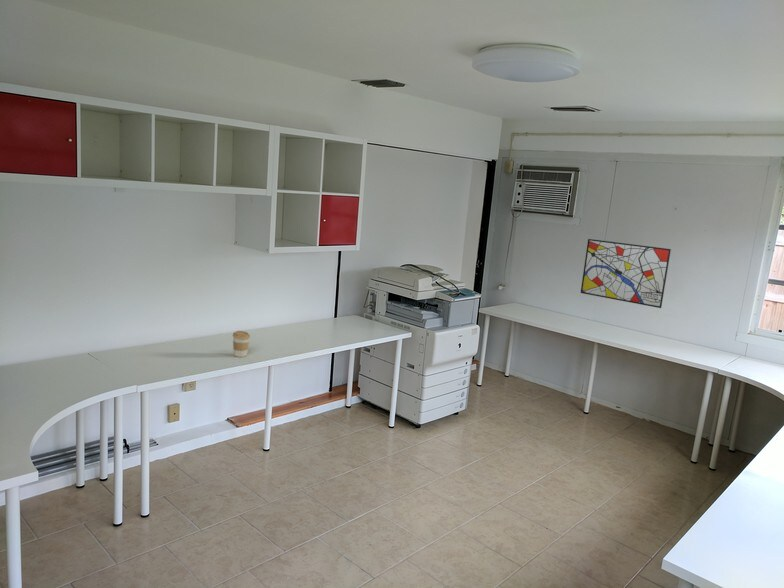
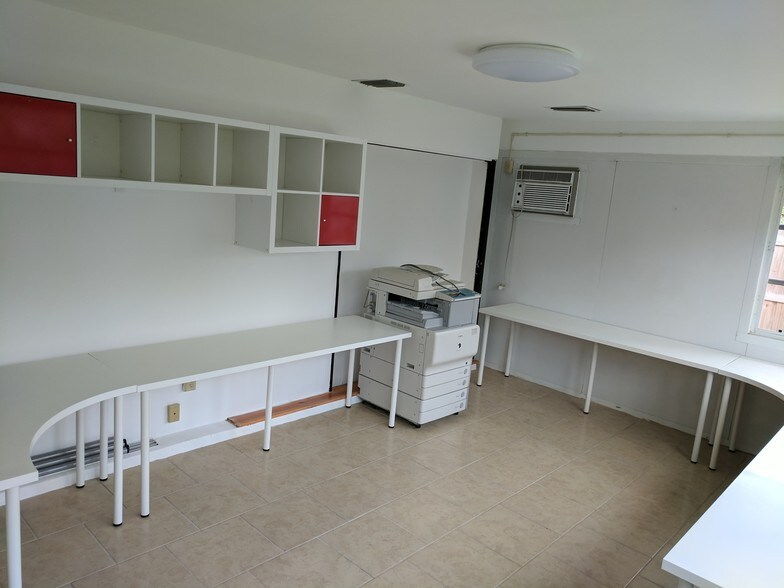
- coffee cup [232,330,251,358]
- wall art [580,238,672,309]
